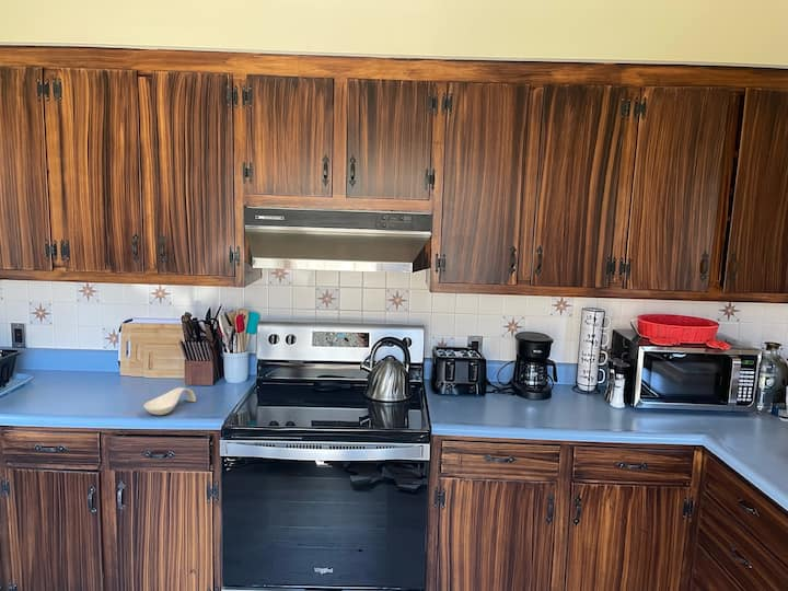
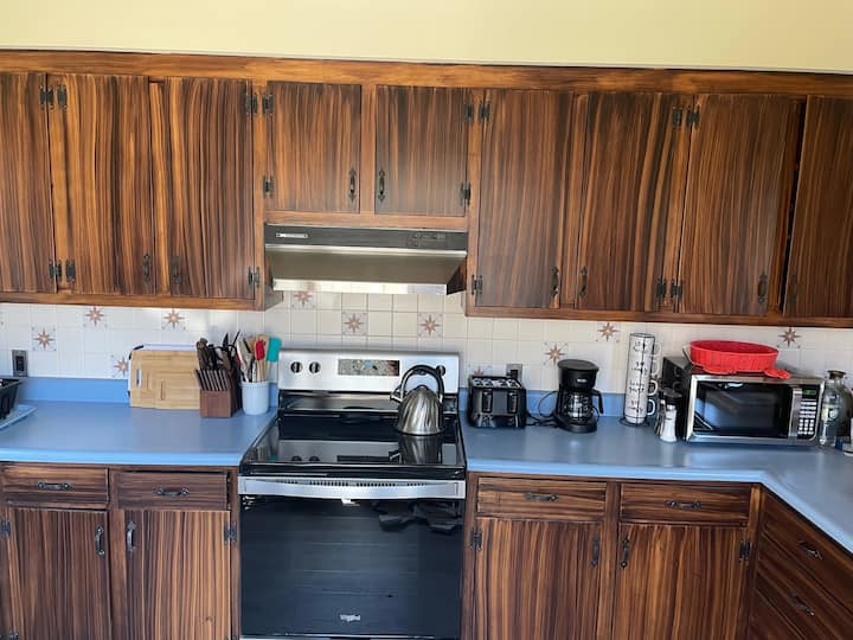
- spoon rest [142,386,197,416]
